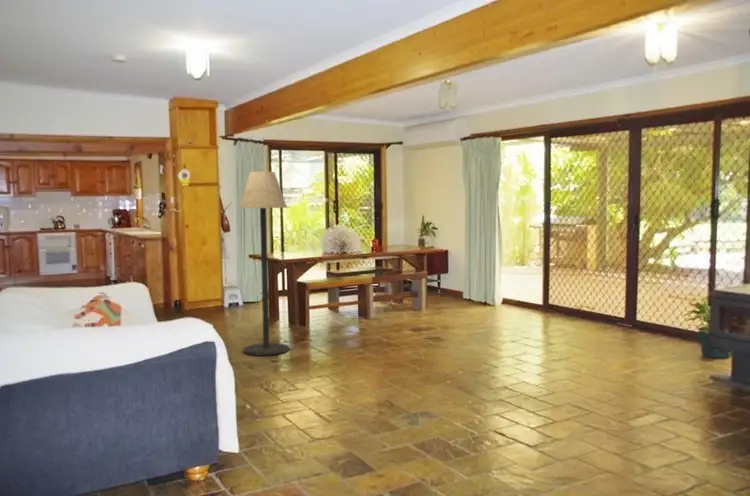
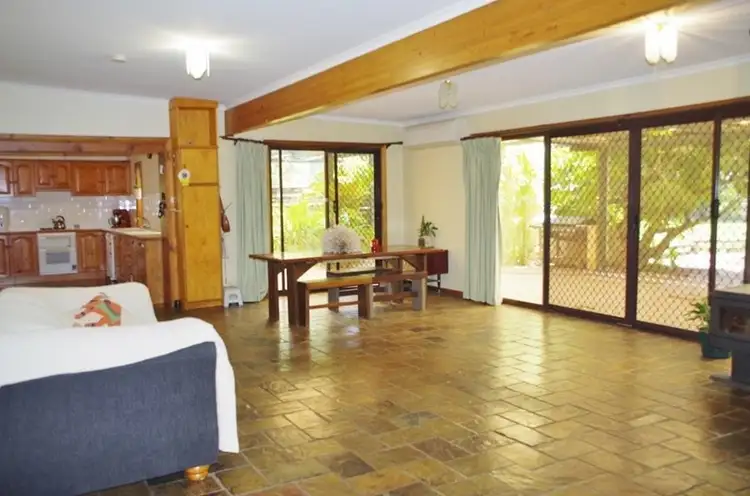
- floor lamp [238,171,290,357]
